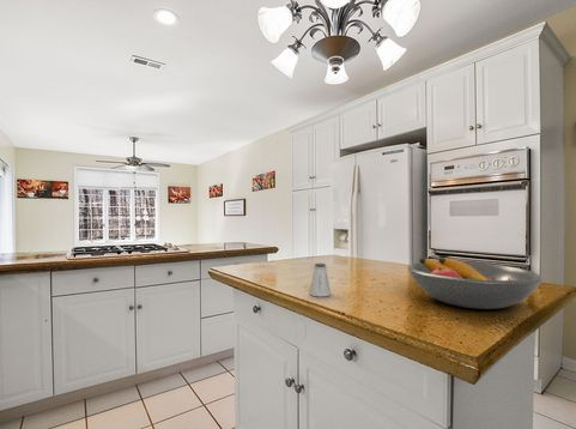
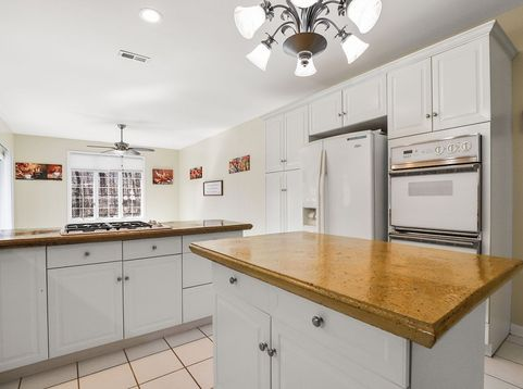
- saltshaker [309,262,332,297]
- fruit bowl [406,256,544,310]
